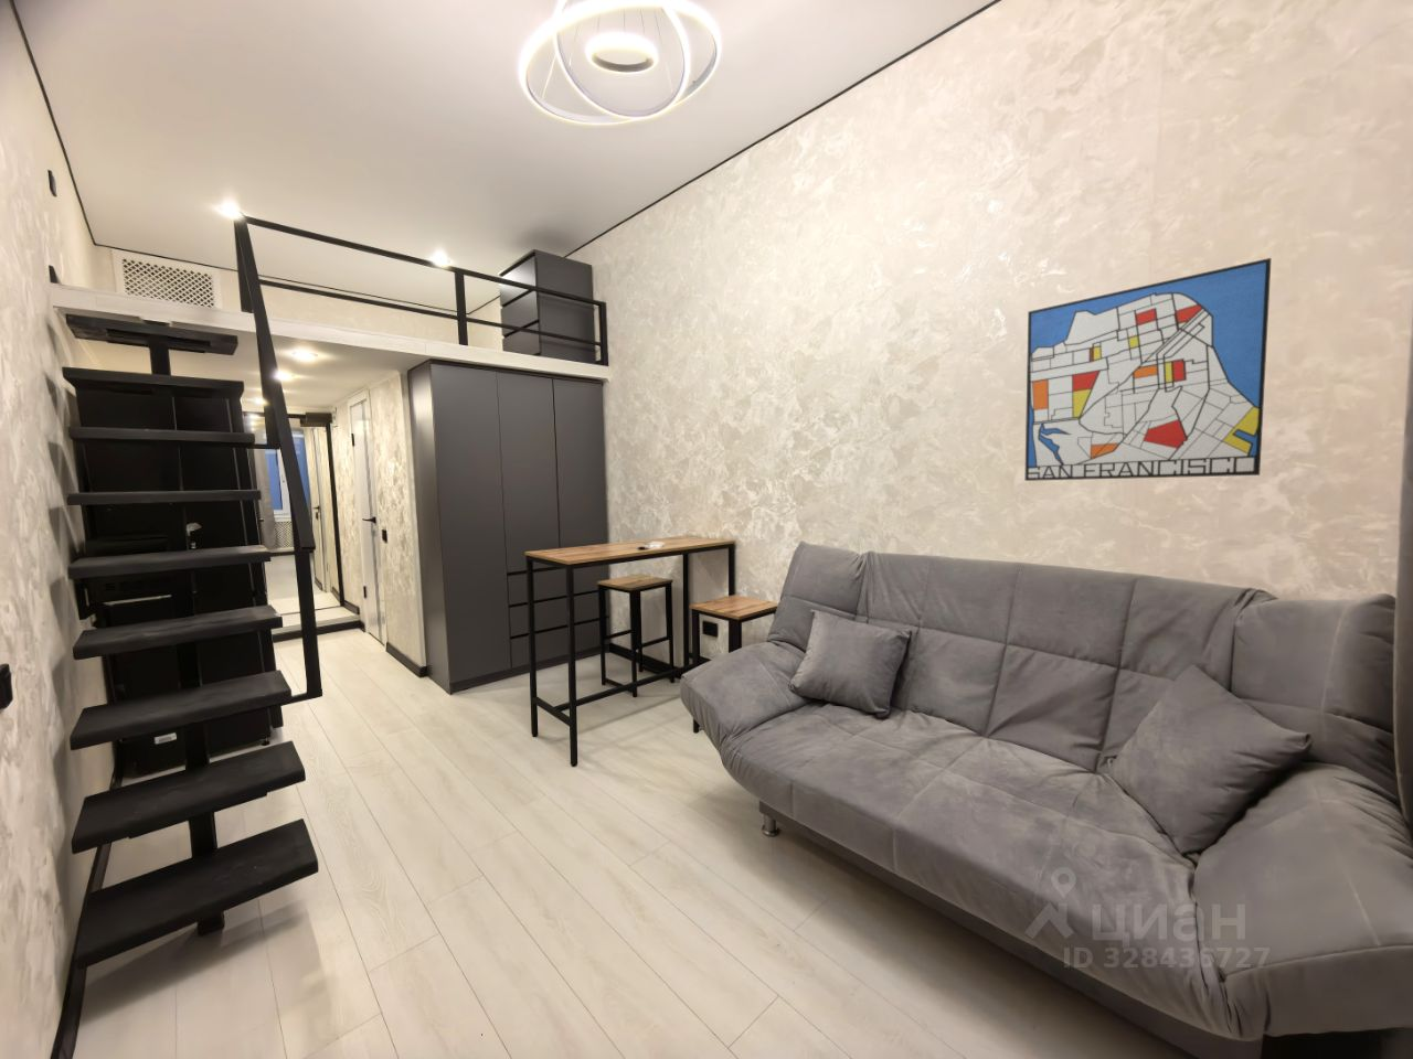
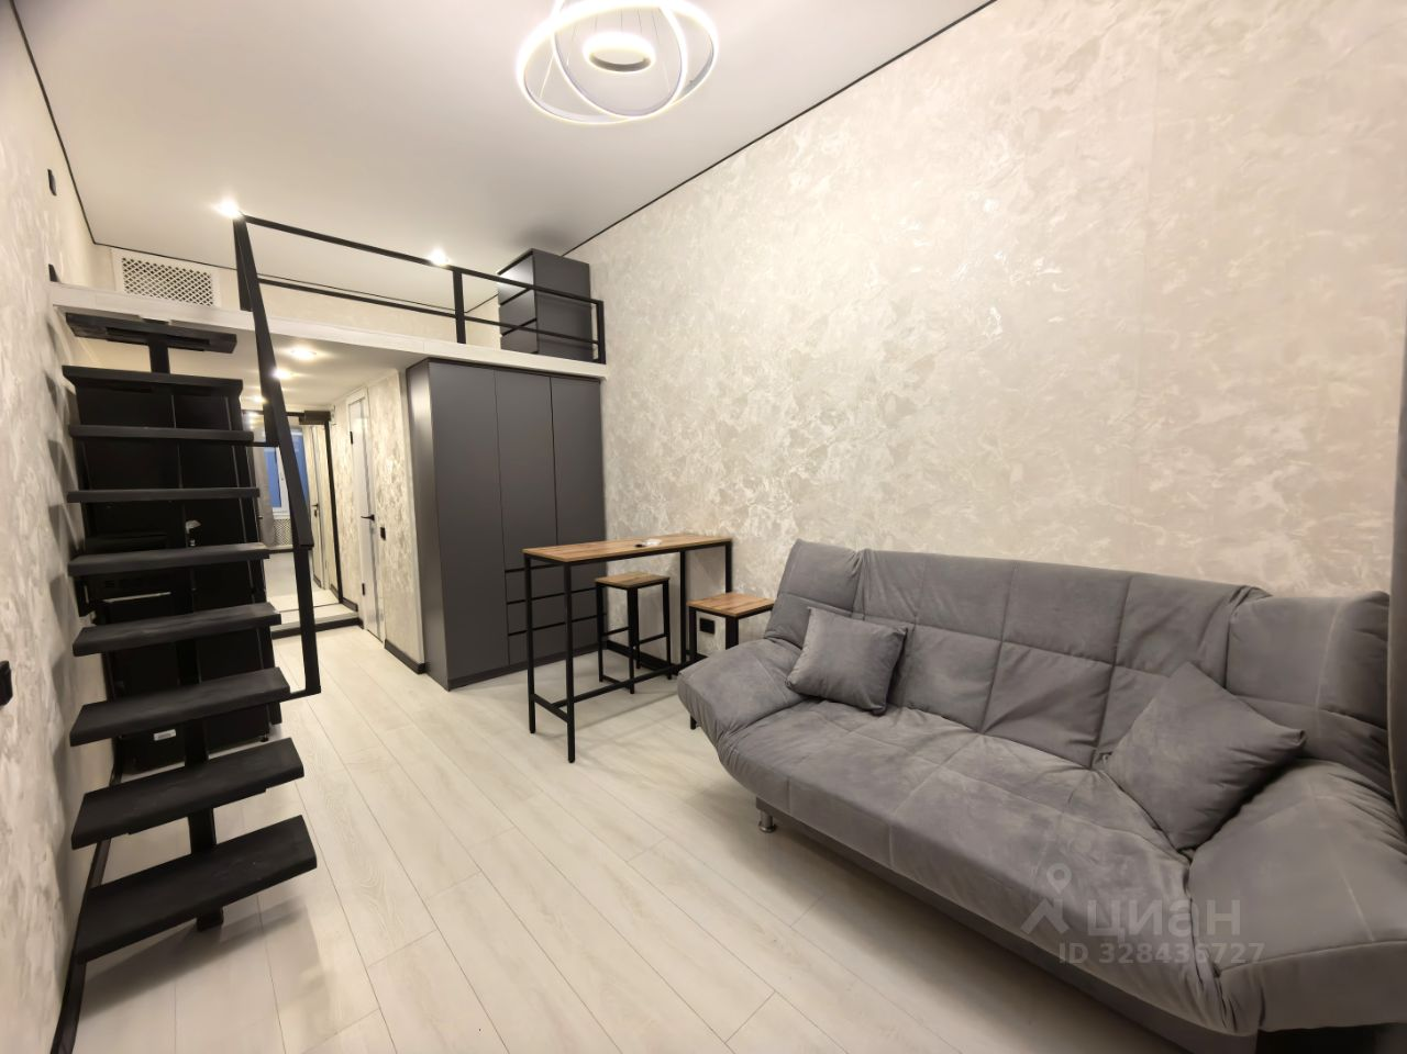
- wall art [1024,257,1273,482]
